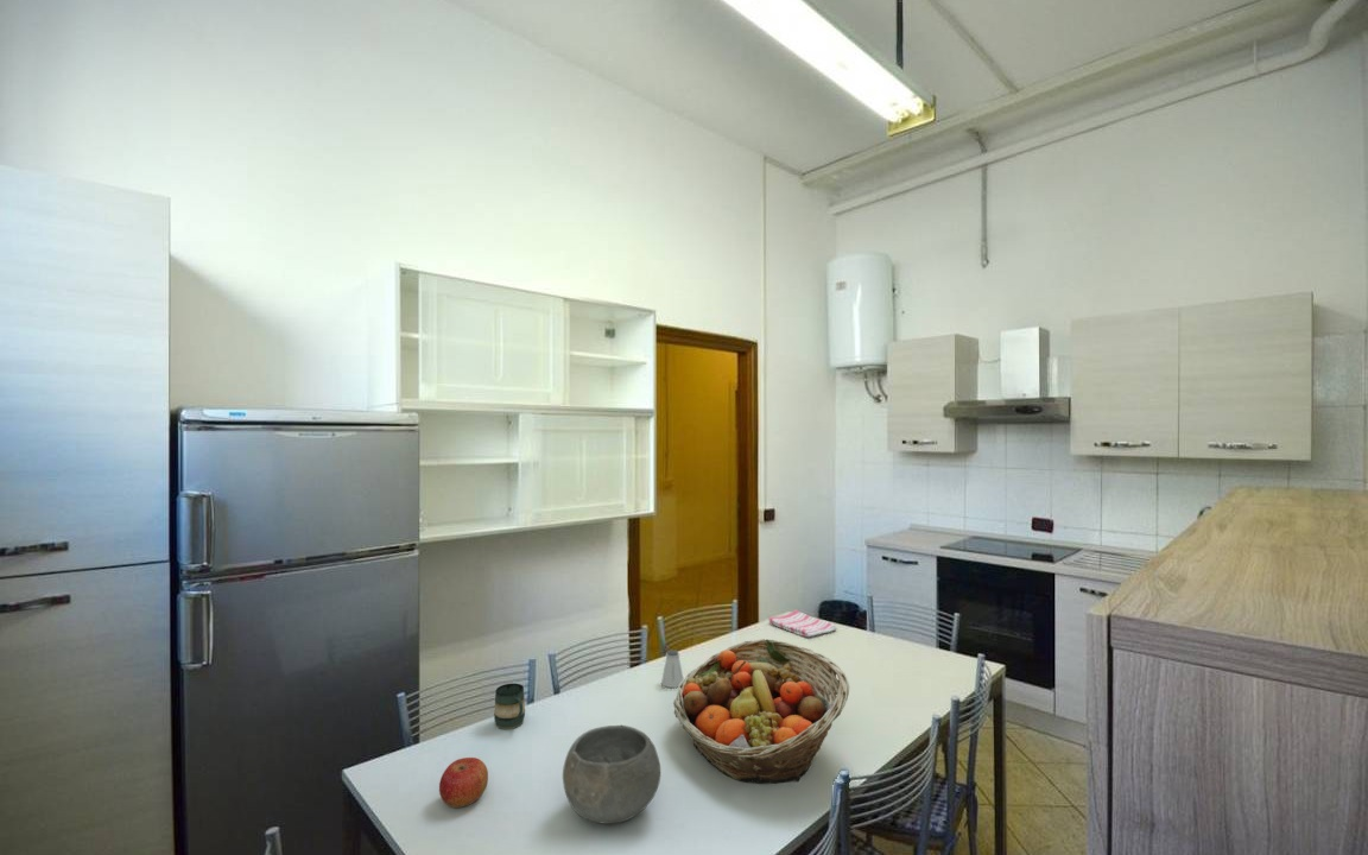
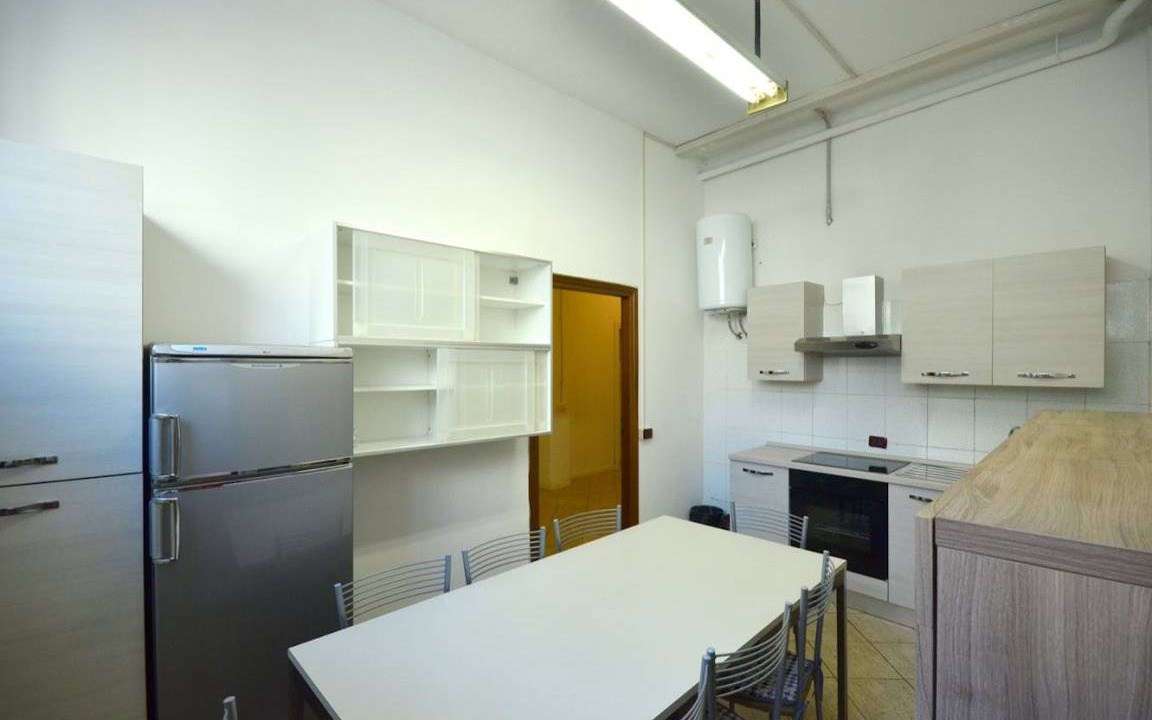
- dish towel [767,609,838,638]
- apple [438,756,489,809]
- fruit basket [672,638,850,785]
- bowl [562,724,661,825]
- saltshaker [660,648,684,689]
- mug [493,683,526,730]
